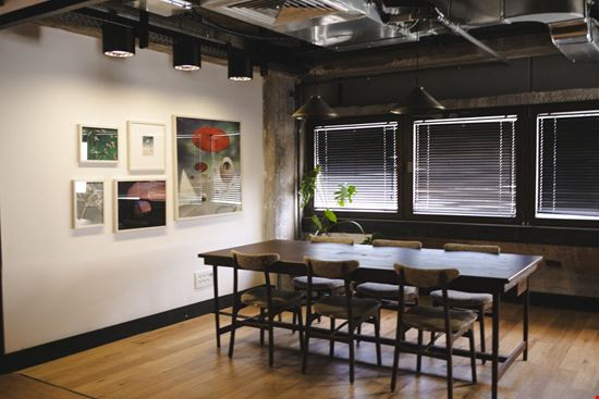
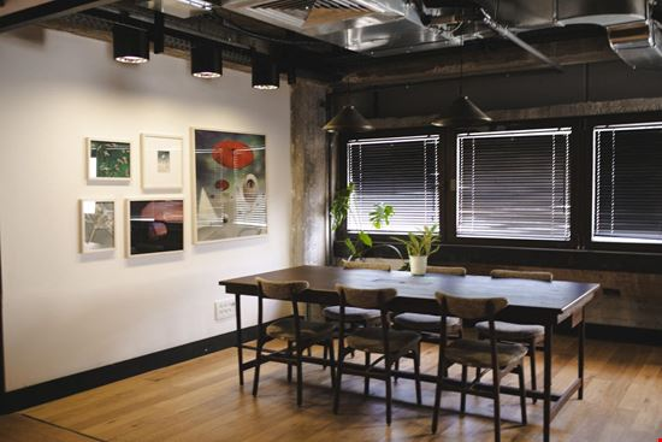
+ potted plant [389,223,442,277]
